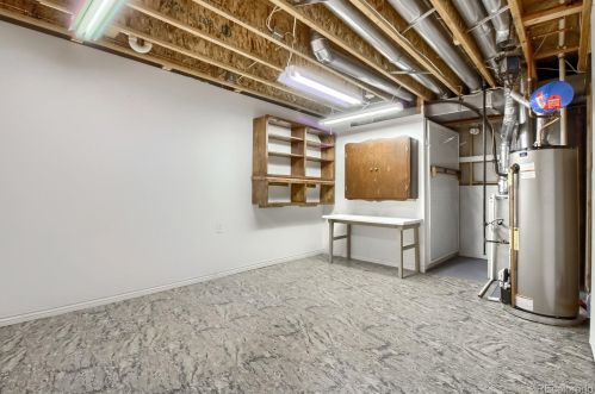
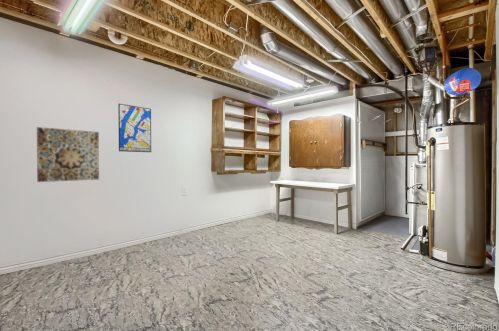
+ wall art [36,126,100,183]
+ wall art [117,103,152,153]
